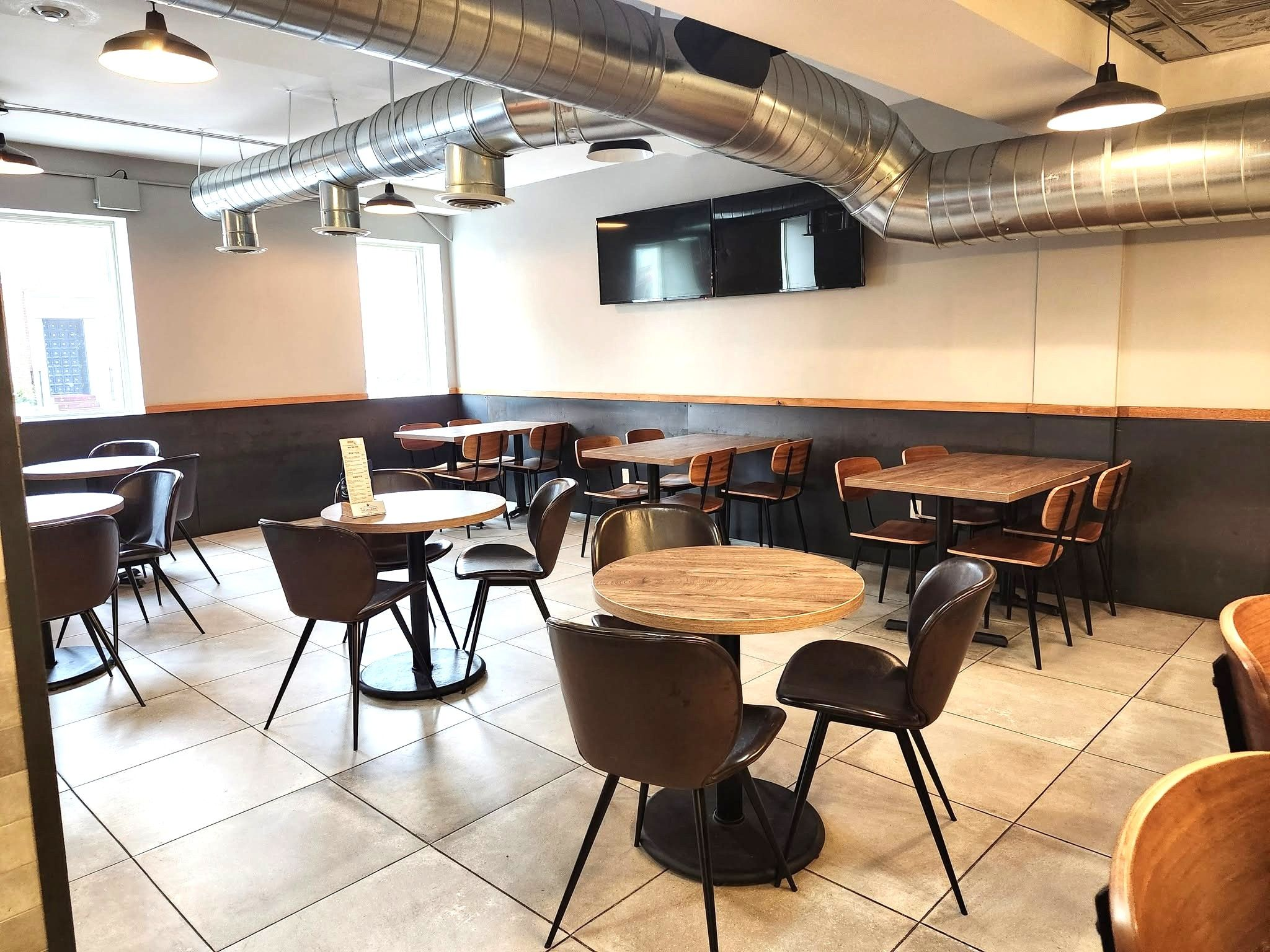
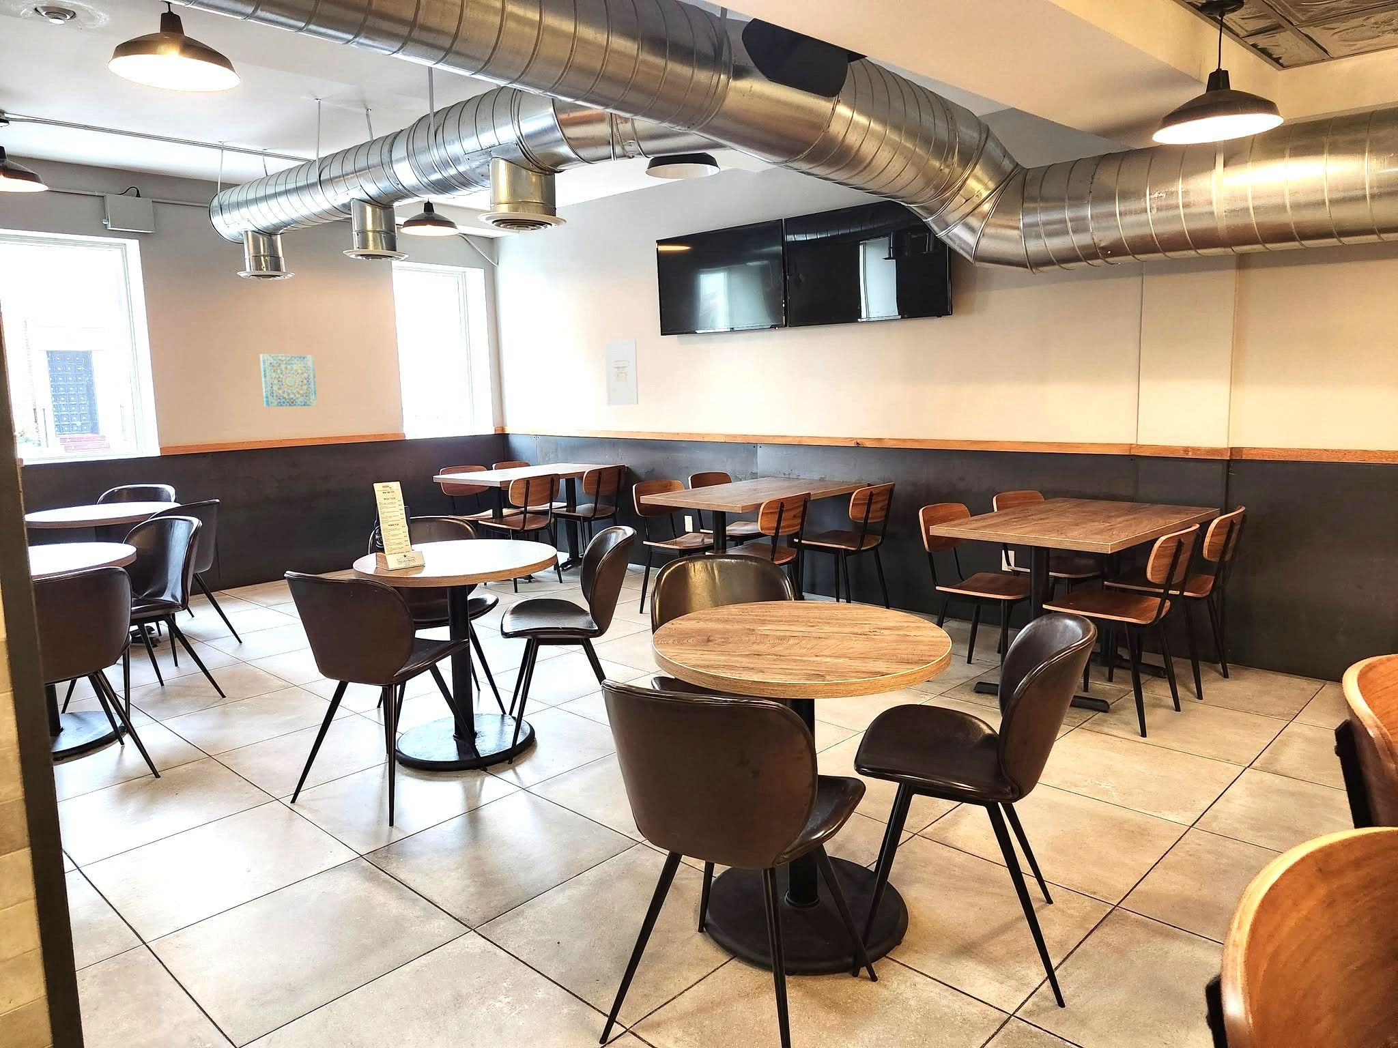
+ wall art [604,338,638,406]
+ wall art [260,353,318,407]
